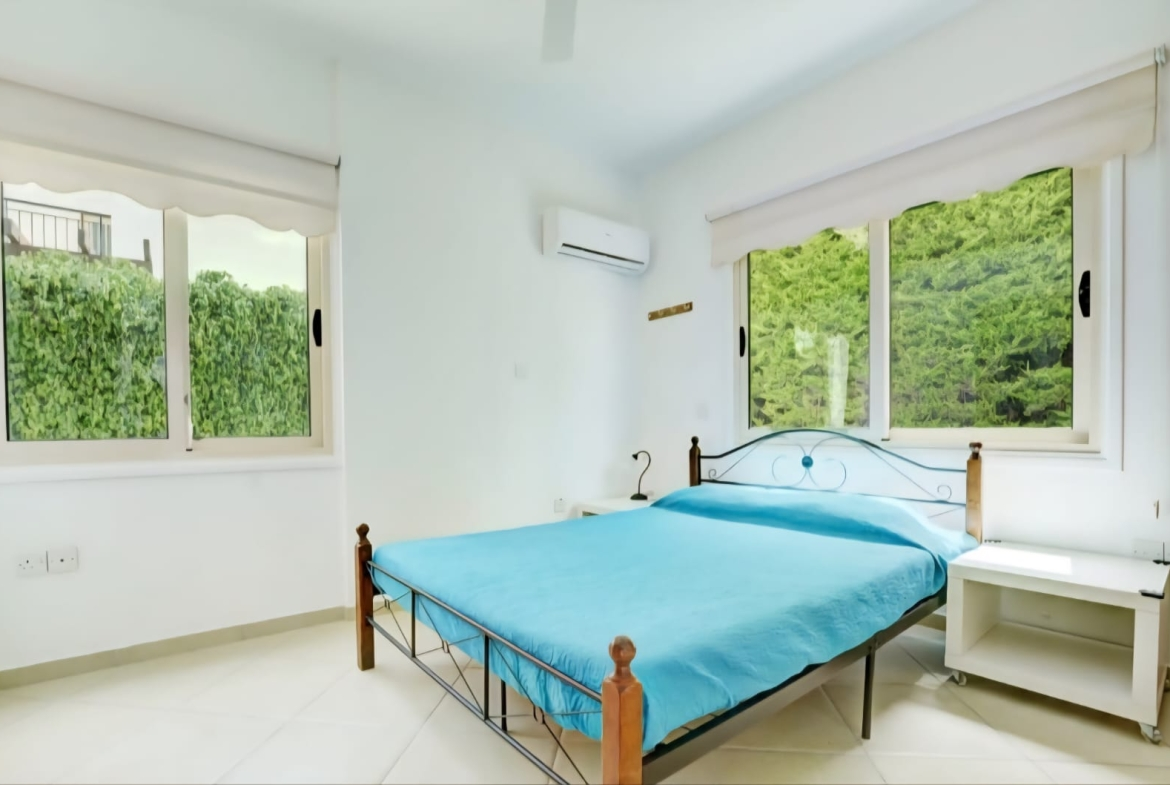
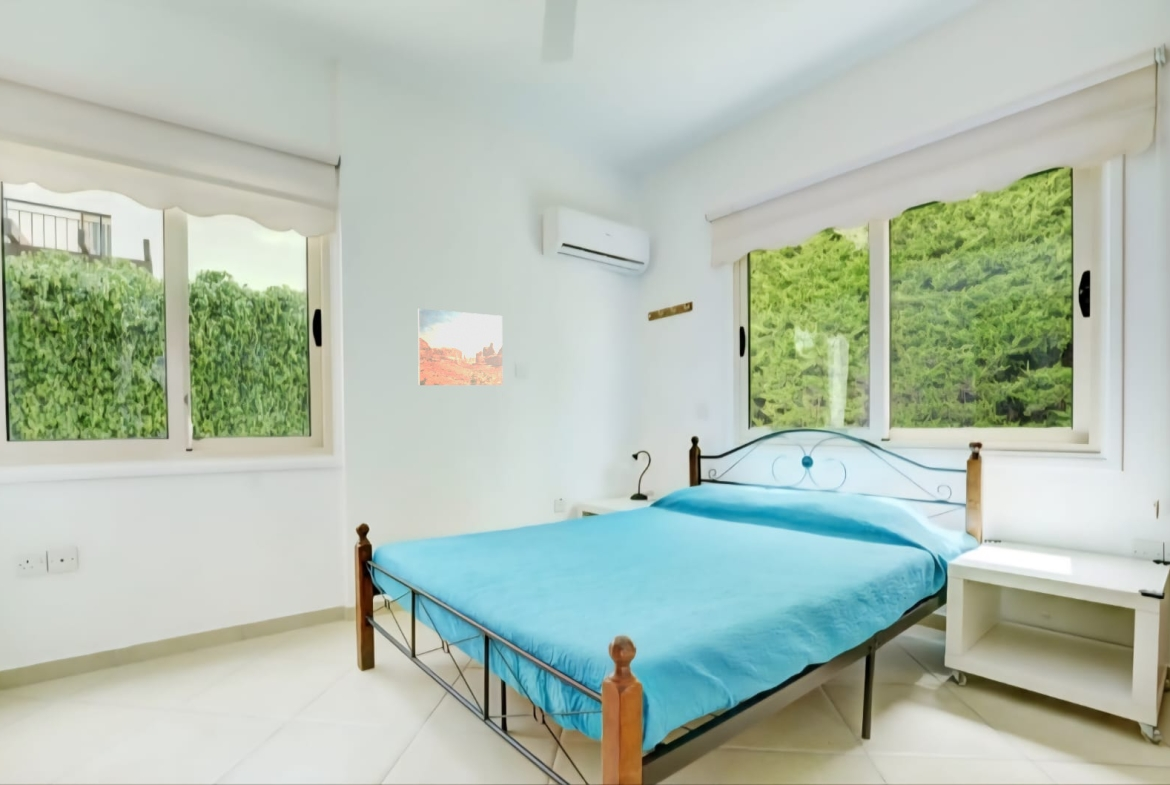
+ wall art [417,308,504,386]
